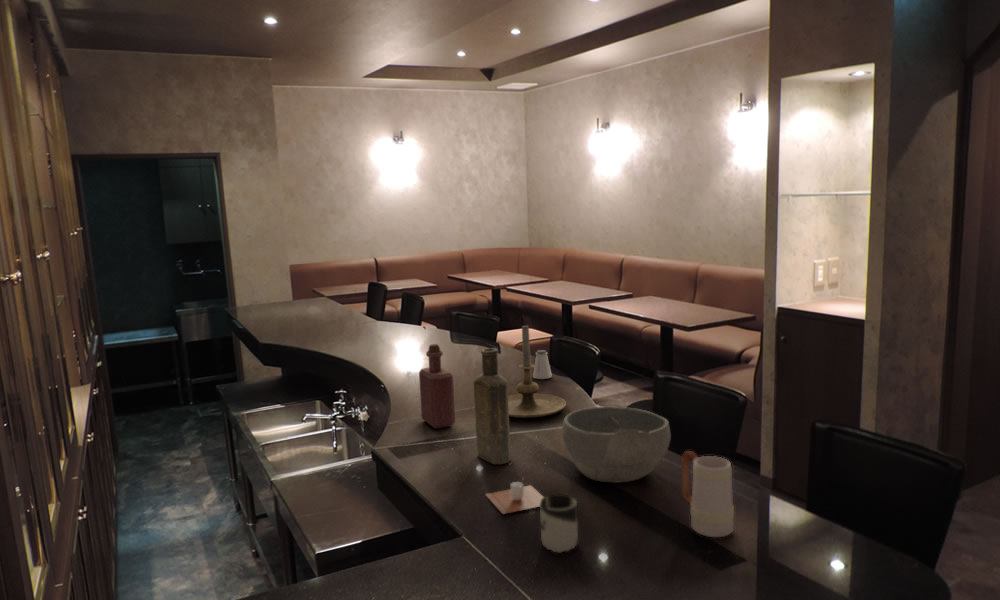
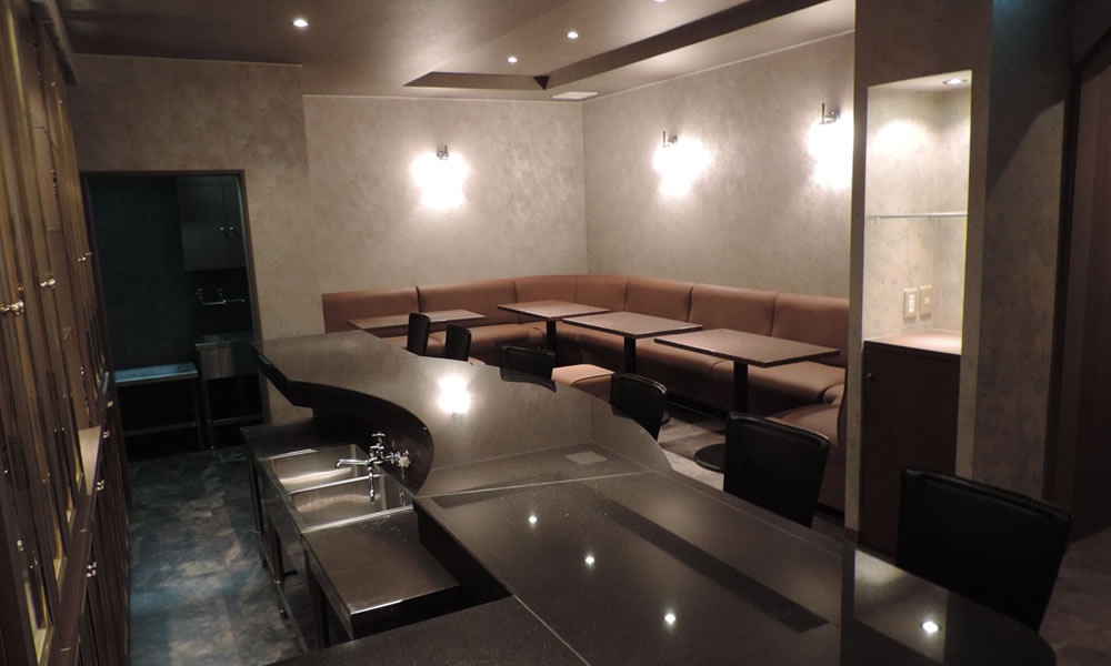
- bottle [473,347,512,465]
- cup [539,493,579,554]
- bowl [561,406,672,484]
- mug [680,450,735,538]
- saltshaker [532,349,553,380]
- bottle [418,343,456,430]
- cup [484,476,545,515]
- candle holder [508,324,567,419]
